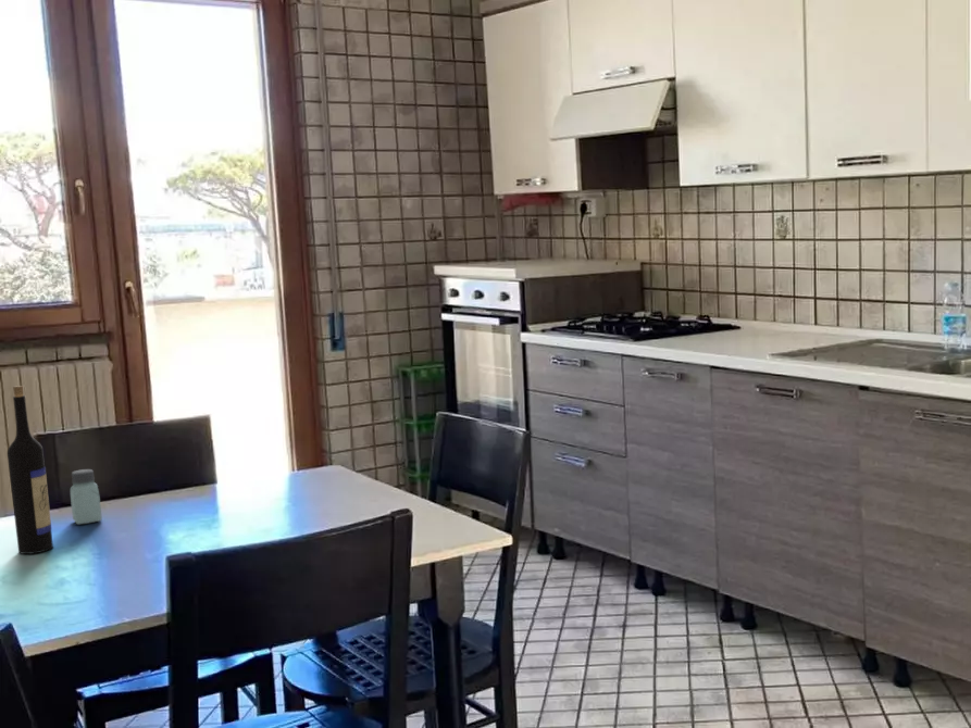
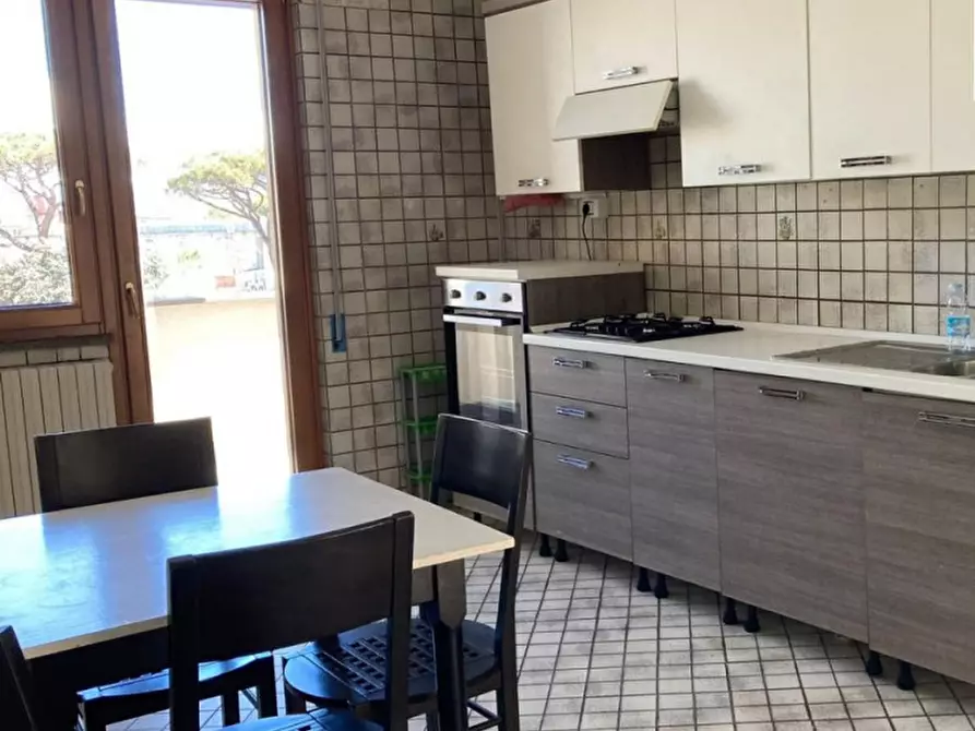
- wine bottle [7,385,54,555]
- saltshaker [70,468,103,526]
